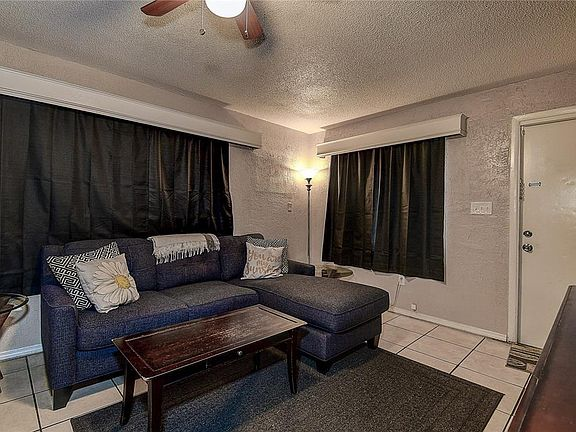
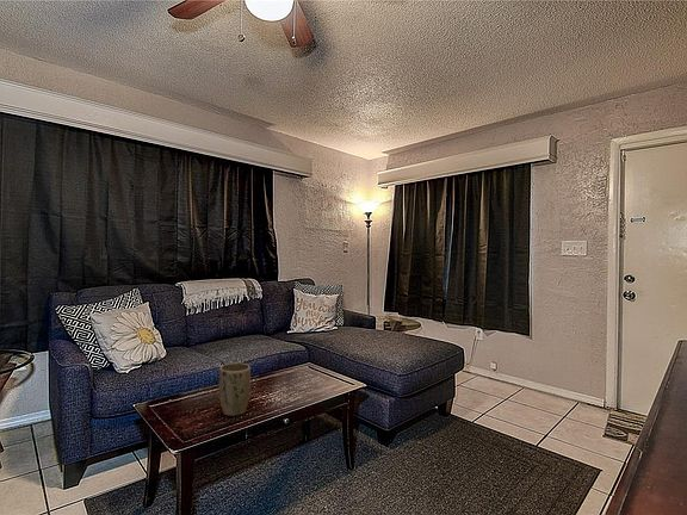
+ plant pot [218,361,252,417]
